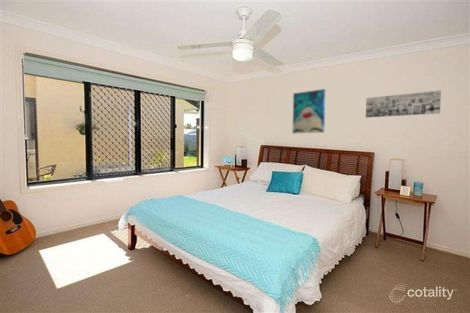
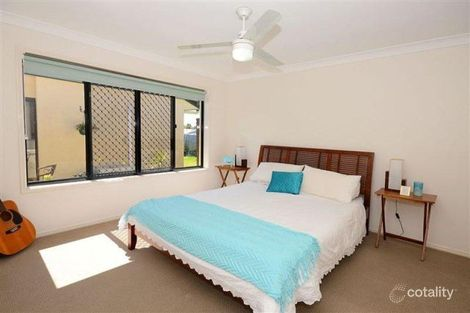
- wall art [292,88,327,134]
- wall art [365,89,442,119]
